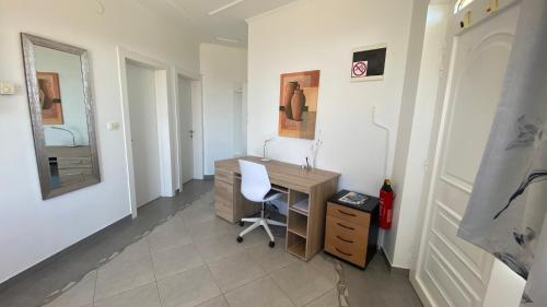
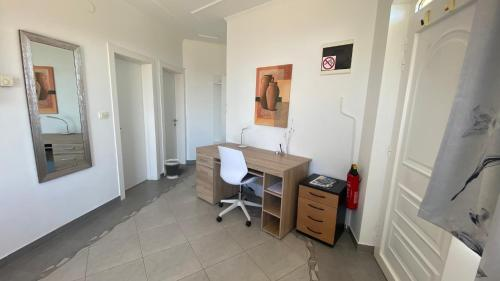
+ wastebasket [163,158,182,179]
